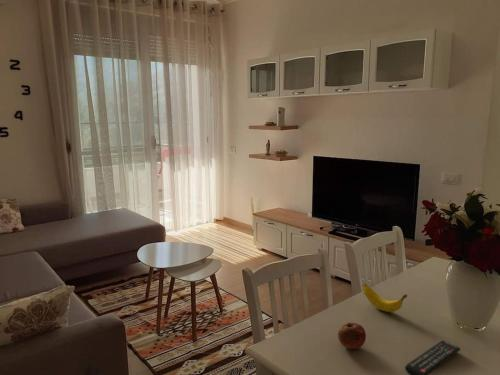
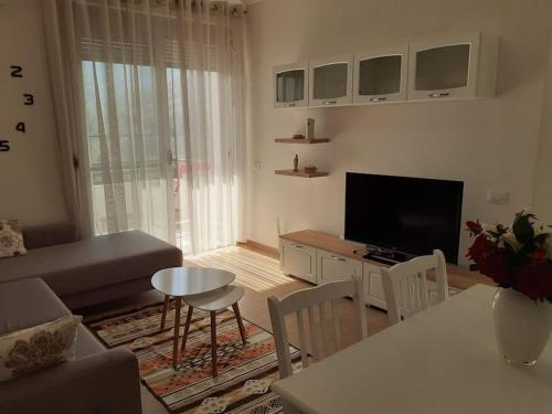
- fruit [337,322,367,350]
- remote control [404,340,462,375]
- banana [362,283,408,313]
